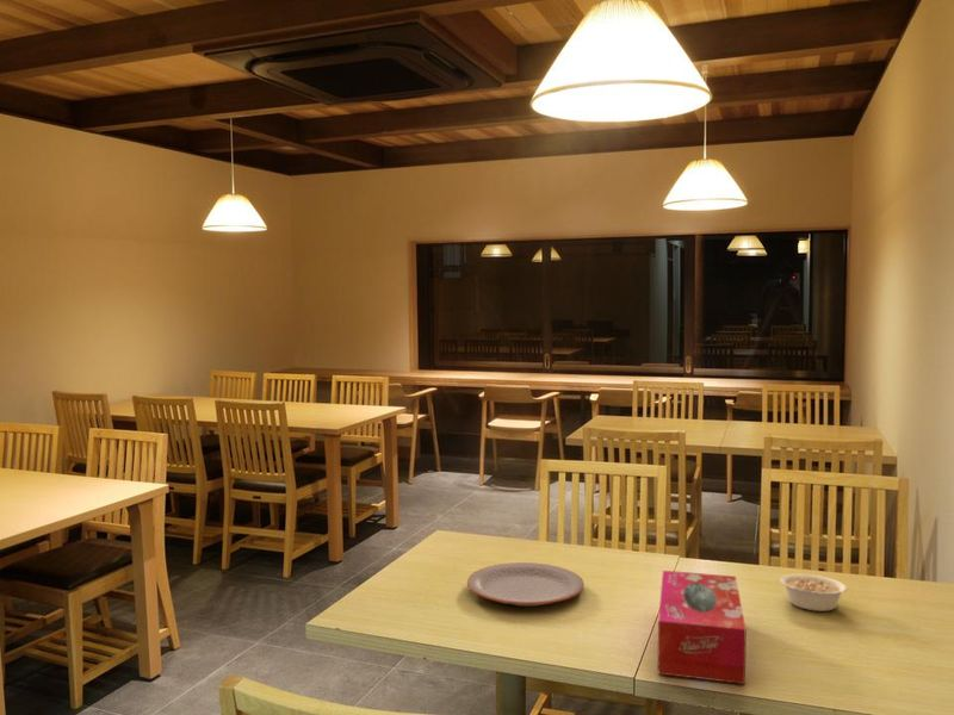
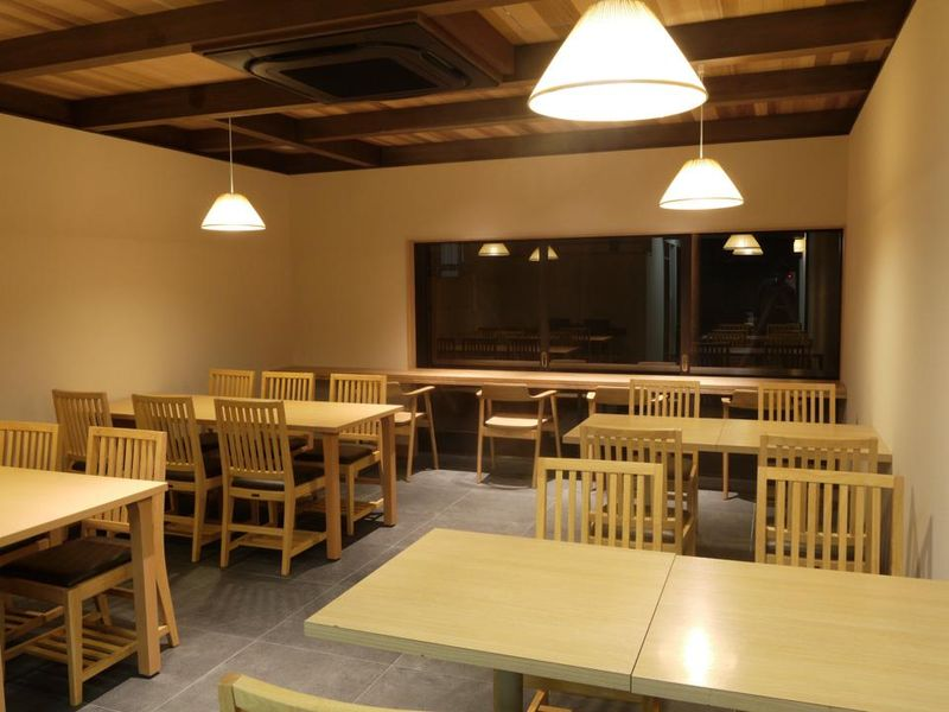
- tissue box [657,570,747,685]
- plate [466,561,586,607]
- legume [779,573,853,613]
